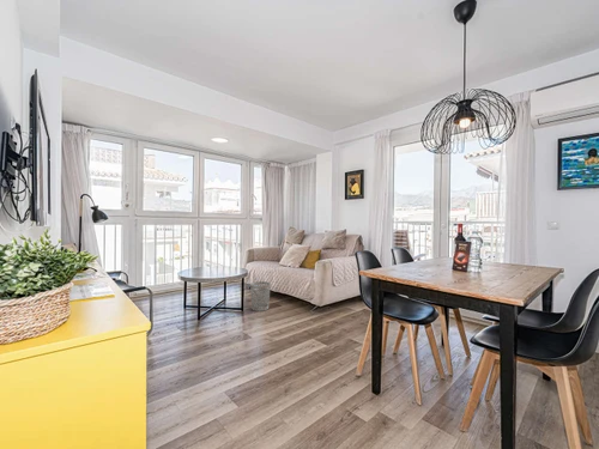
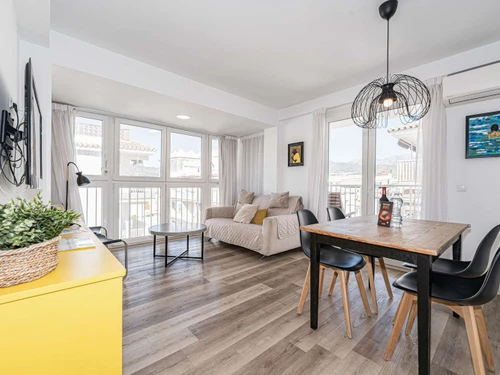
- wastebasket [249,280,272,313]
